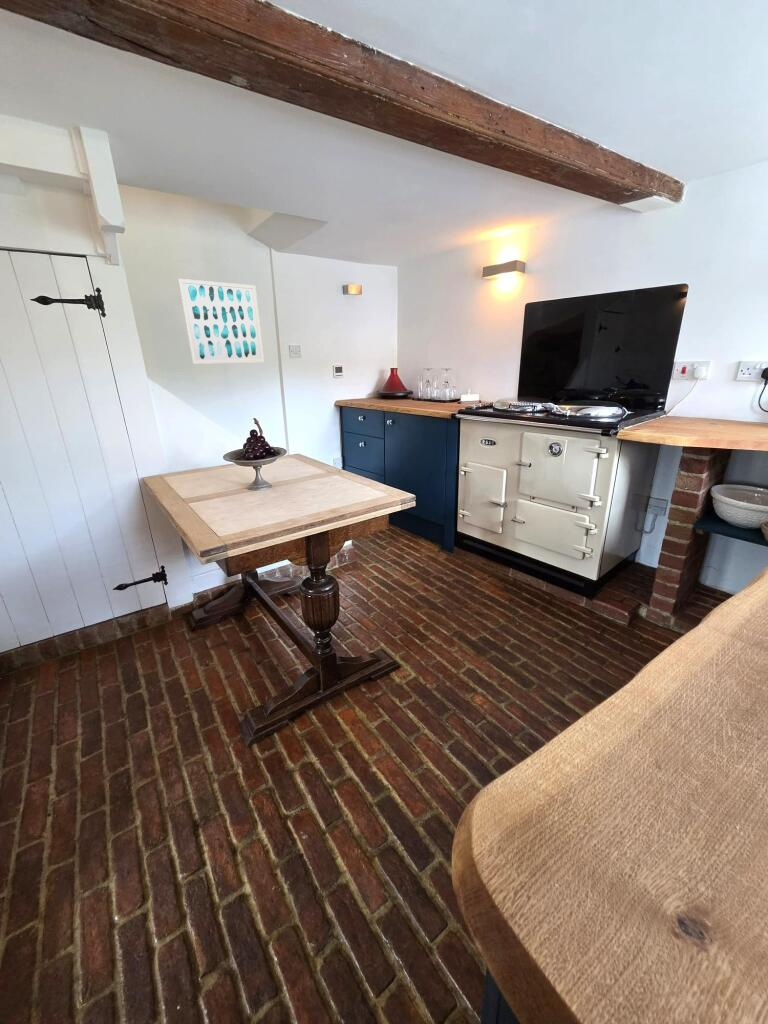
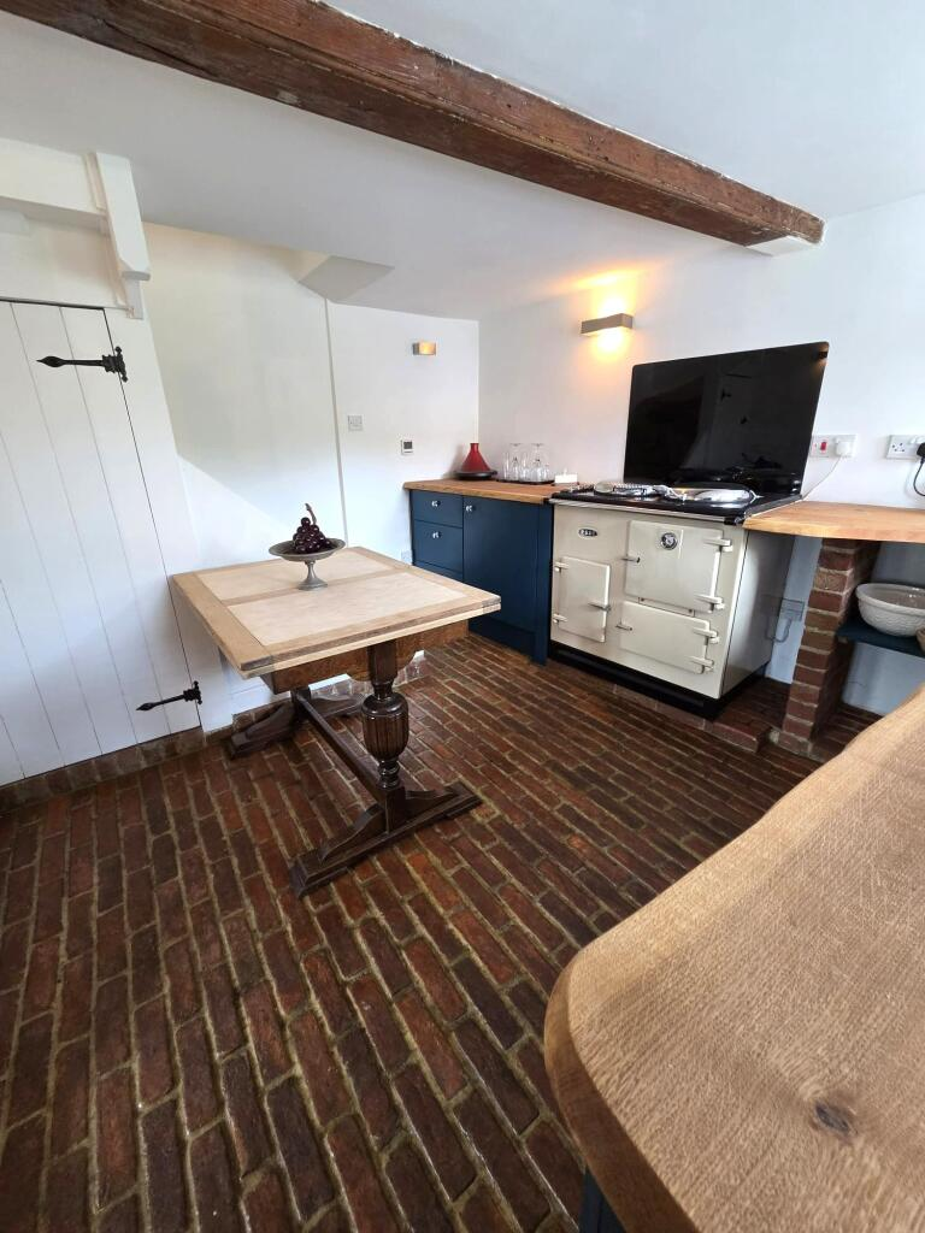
- wall art [177,278,265,365]
